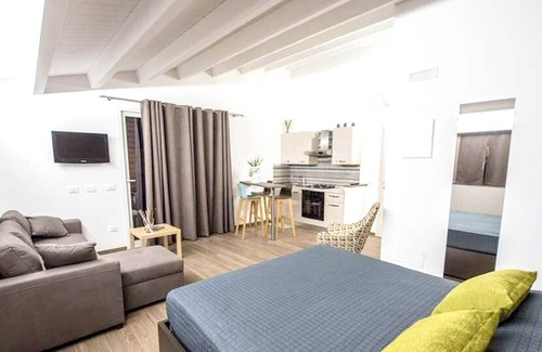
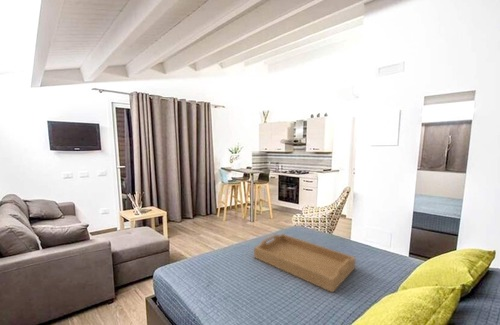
+ serving tray [253,233,357,294]
